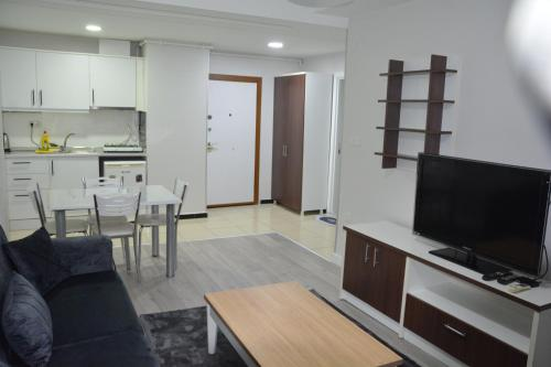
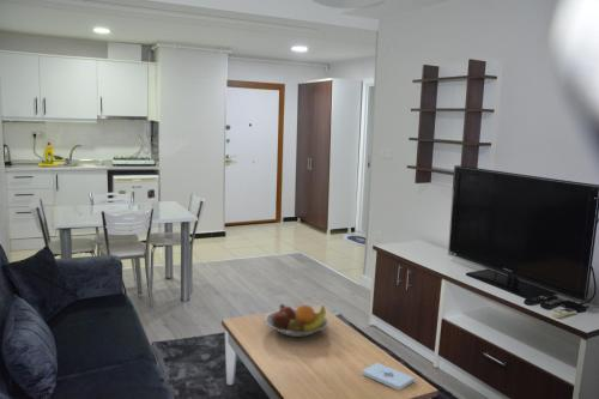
+ notepad [362,362,416,391]
+ fruit bowl [265,303,329,338]
